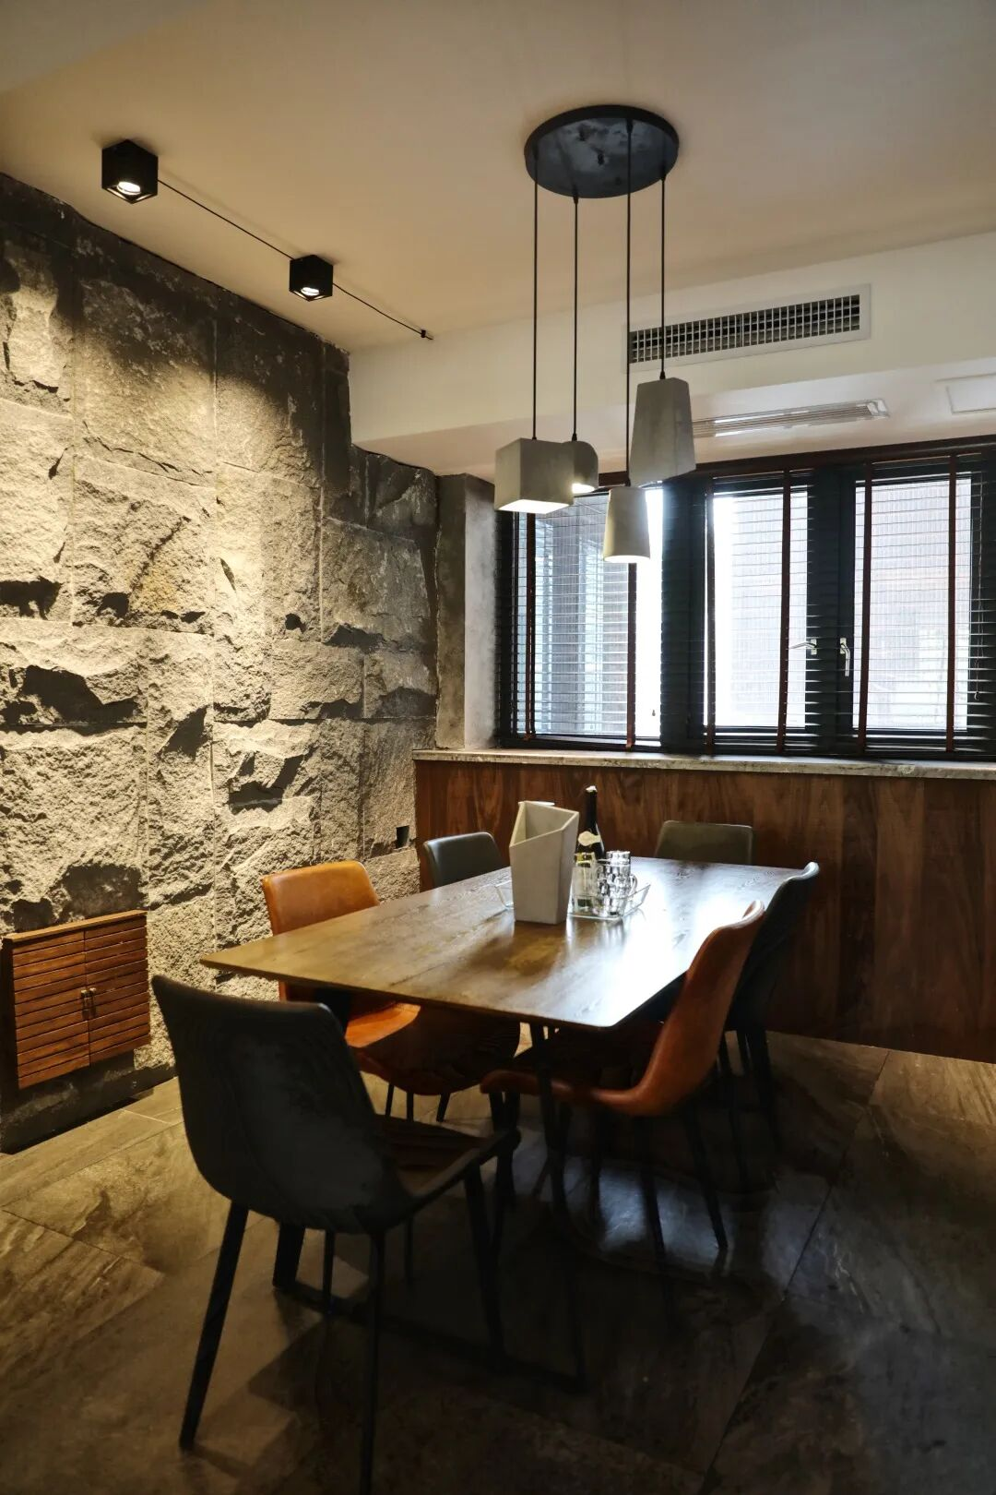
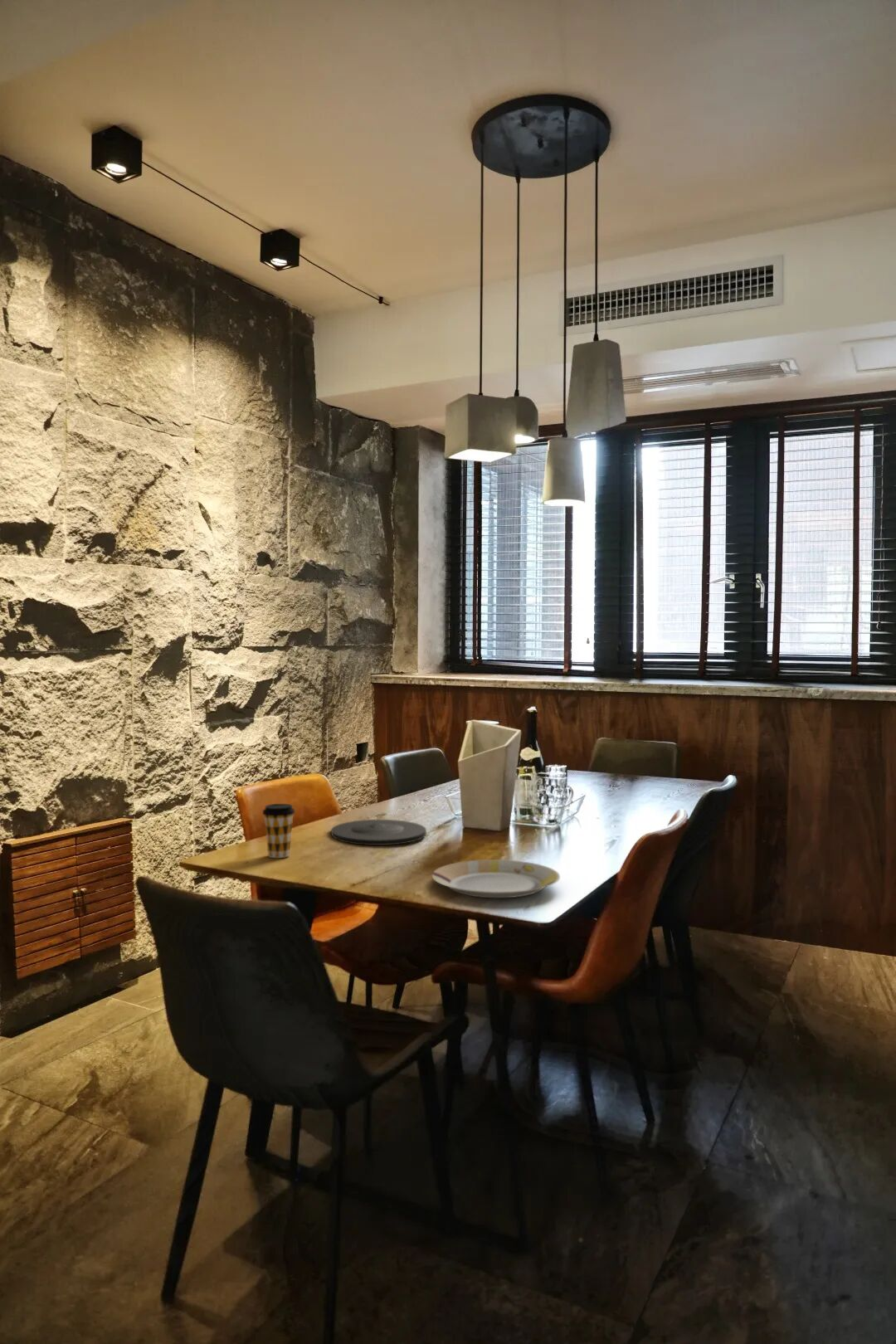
+ plate [431,859,561,898]
+ coffee cup [261,803,296,859]
+ plate [330,819,427,846]
